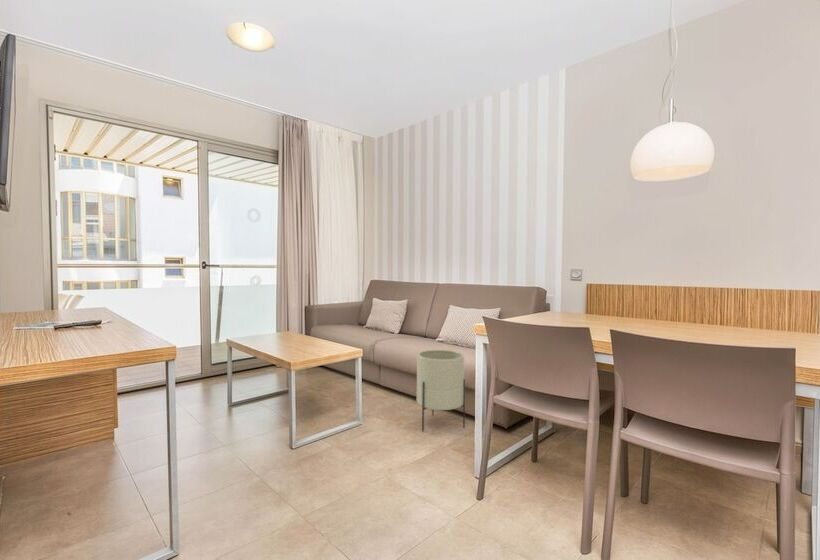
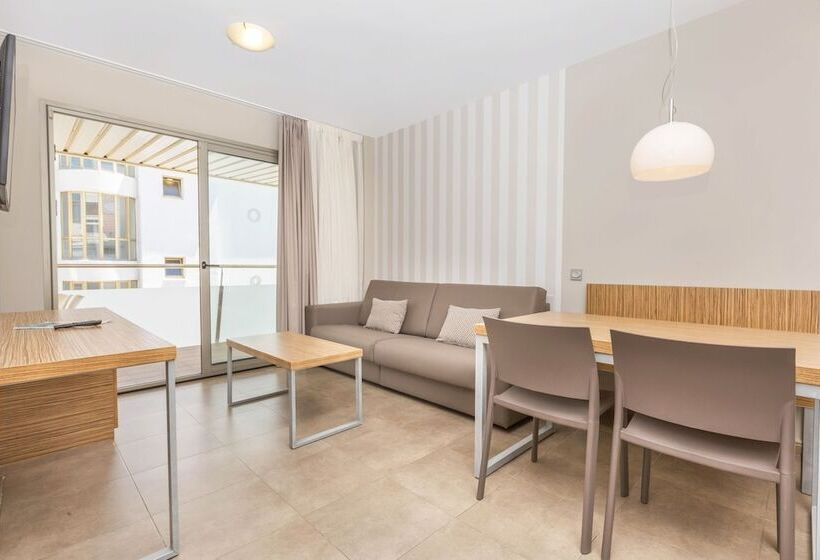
- planter [416,349,466,432]
